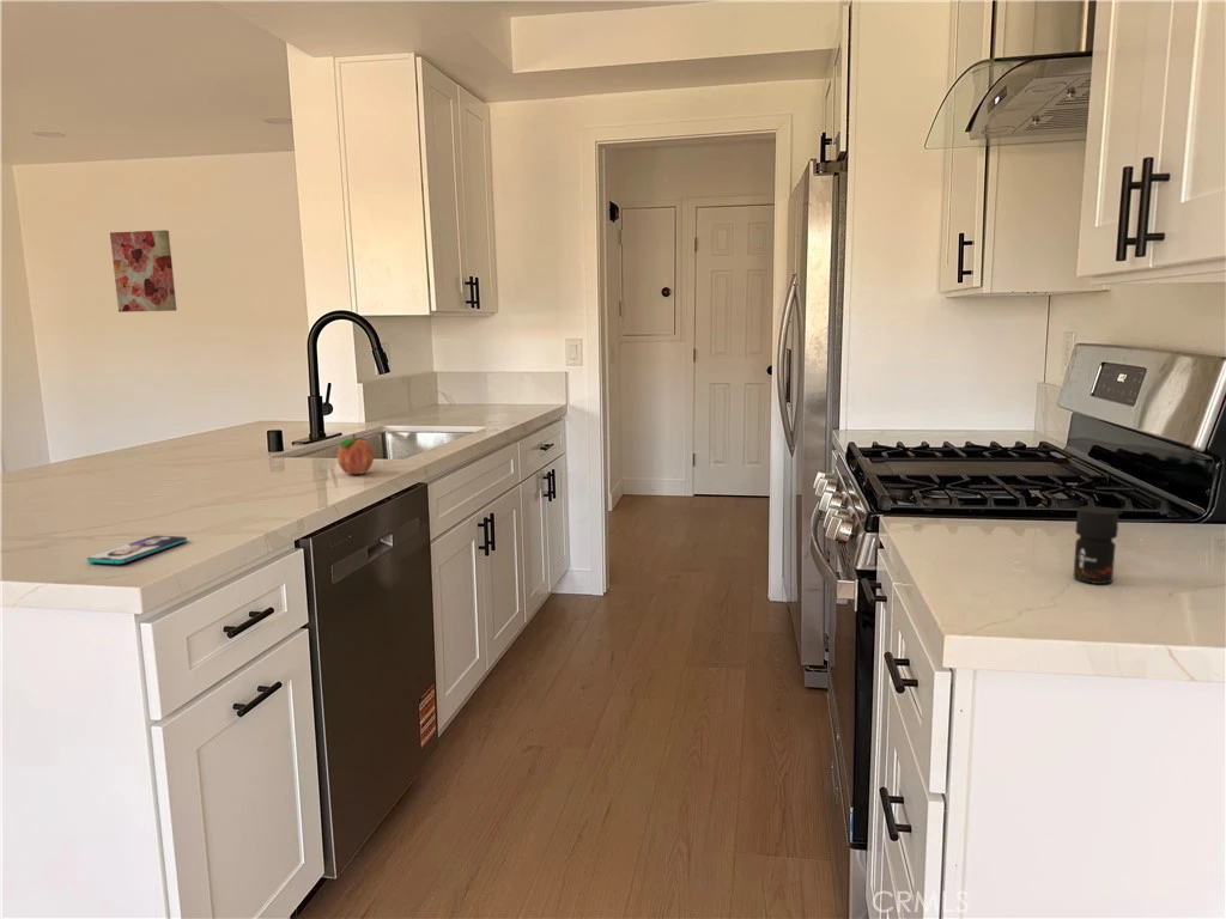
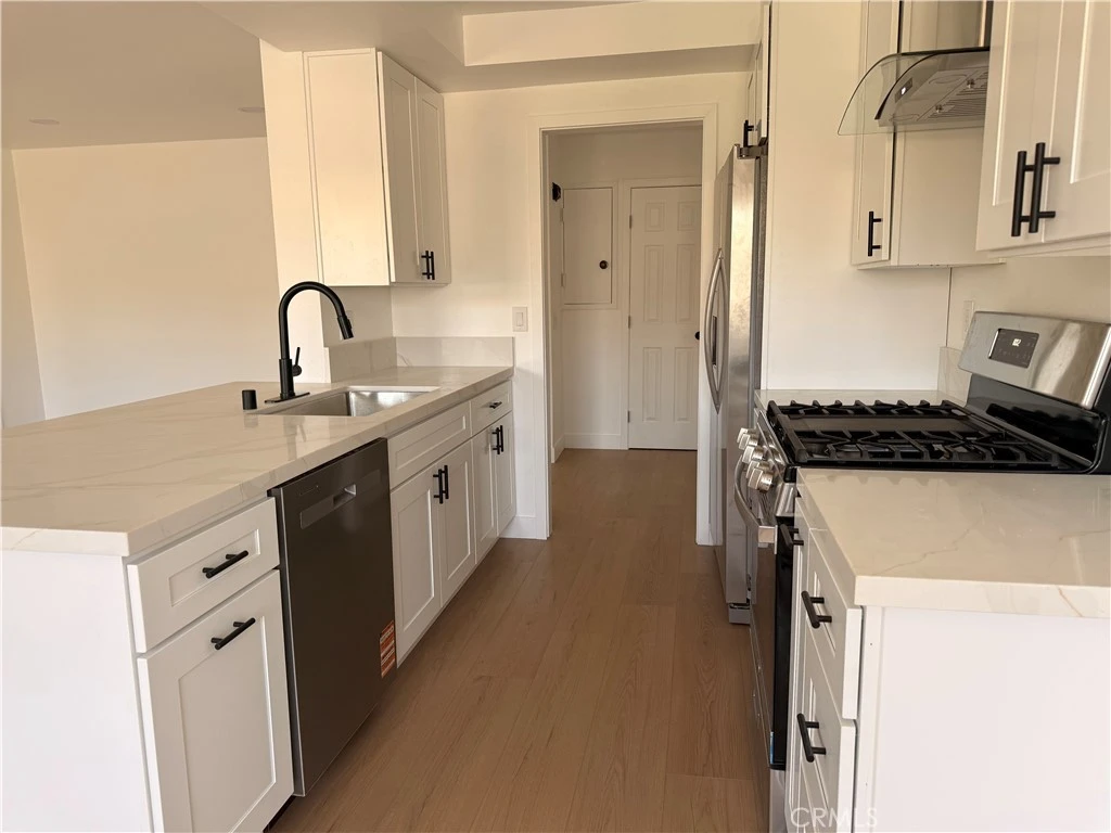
- smartphone [86,535,188,565]
- wall art [109,229,177,314]
- fruit [335,432,375,475]
- jar [1072,505,1119,585]
